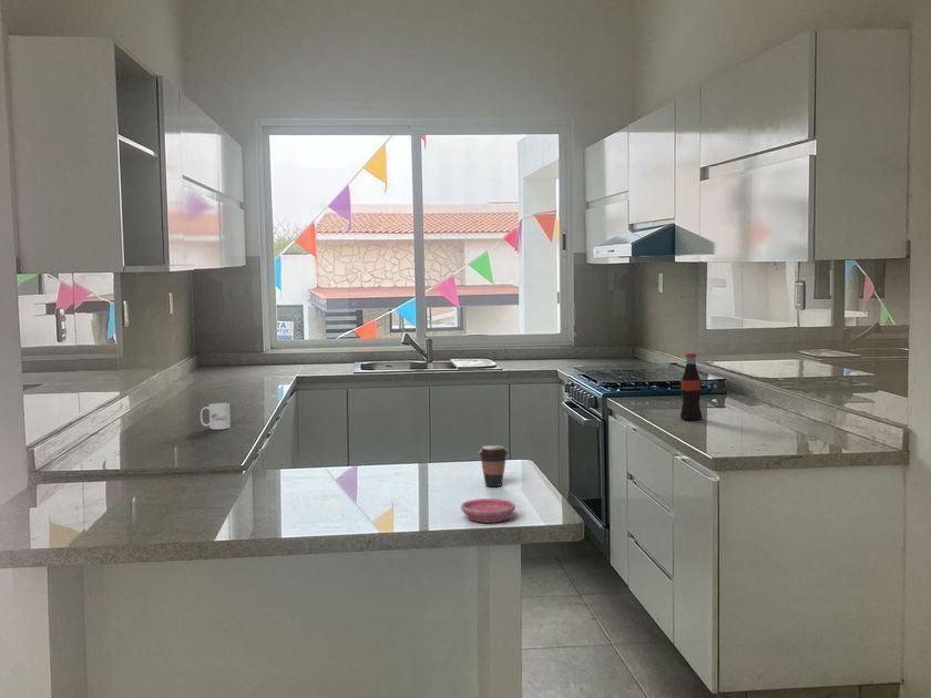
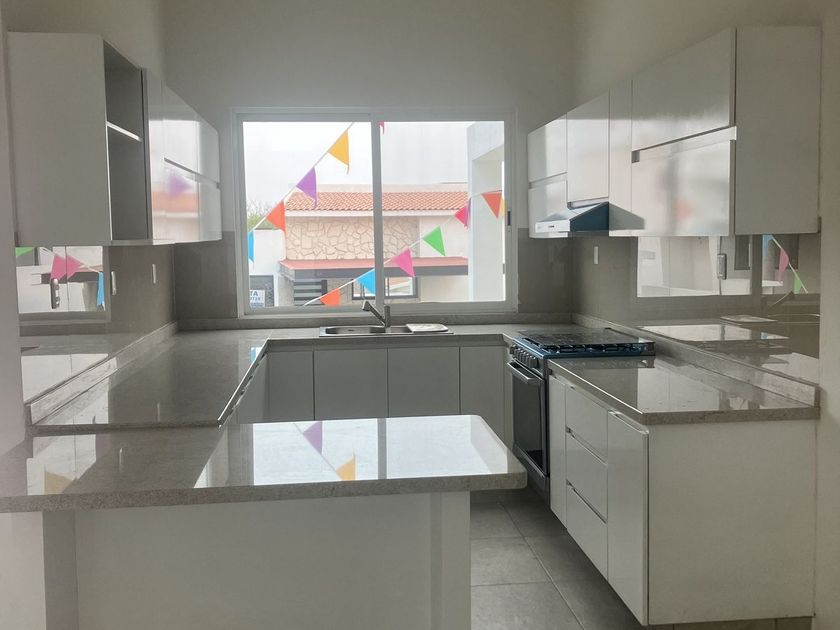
- coffee cup [478,444,509,487]
- mug [200,402,232,431]
- bottle [679,352,703,421]
- saucer [460,497,516,523]
